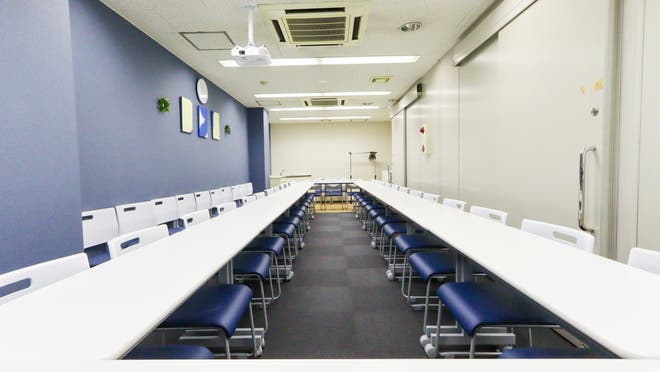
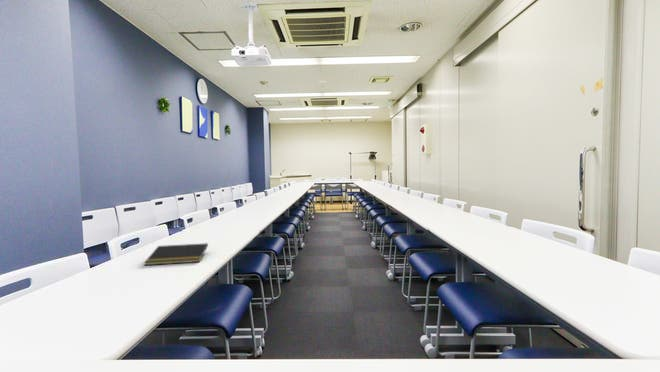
+ notepad [143,242,209,266]
